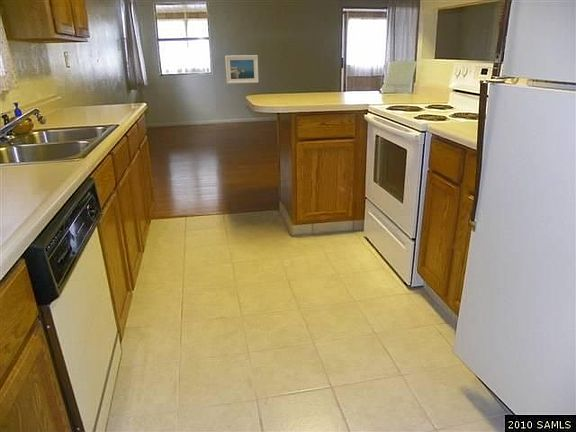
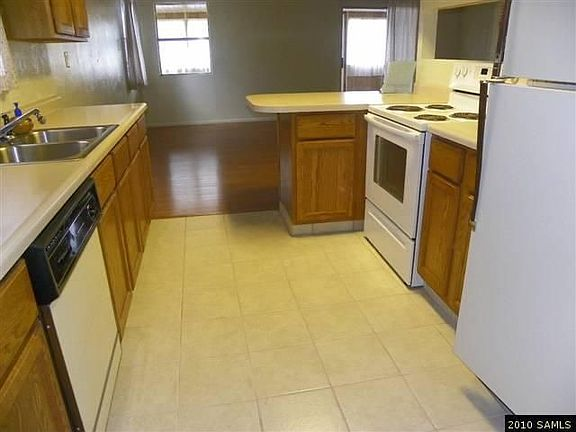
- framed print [224,54,260,84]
